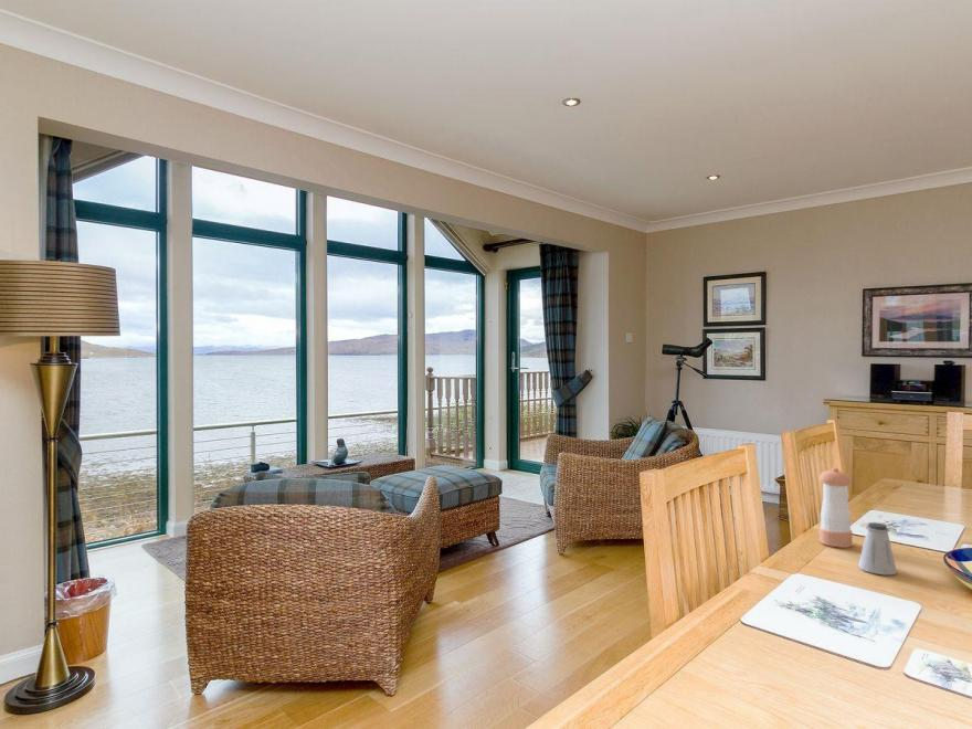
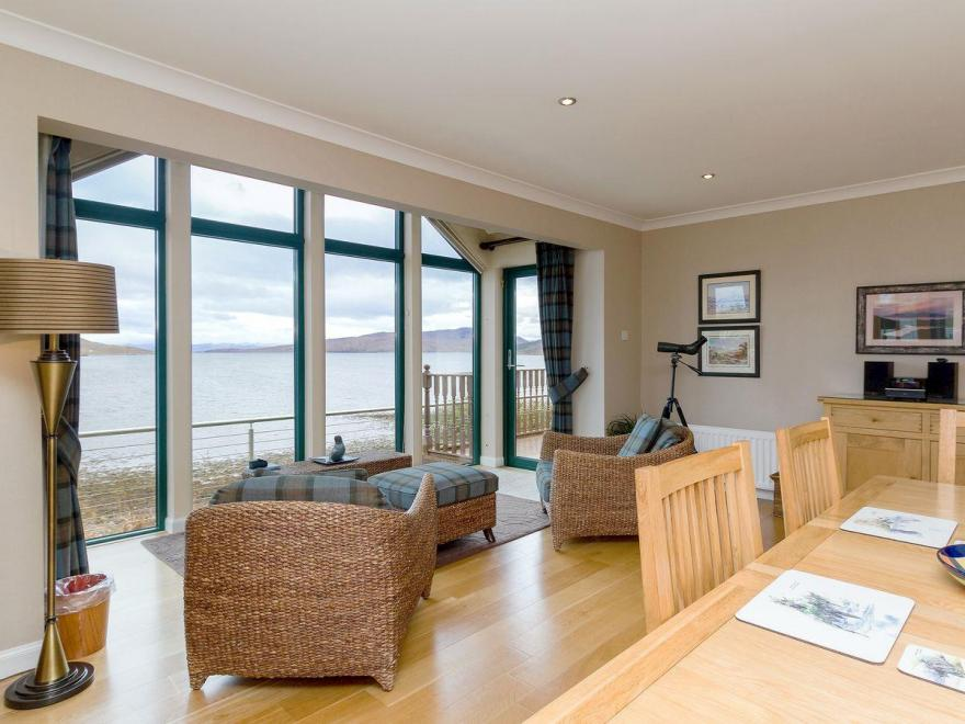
- saltshaker [858,521,898,575]
- pepper shaker [818,467,854,549]
